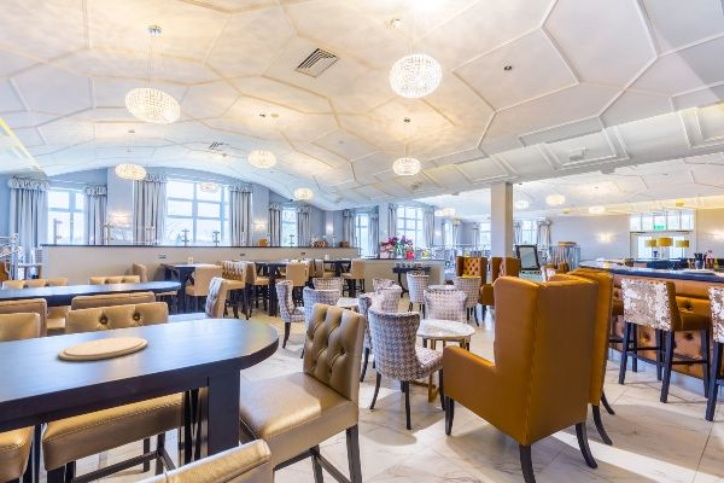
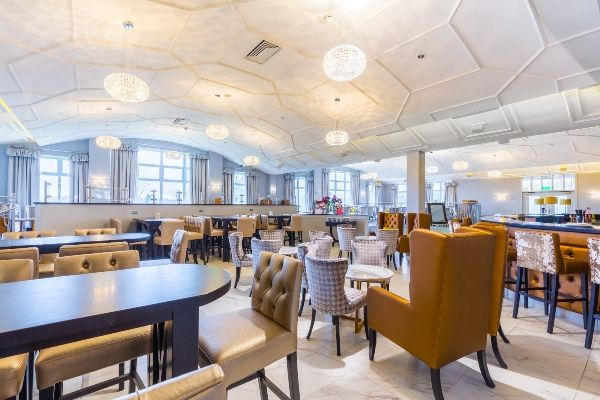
- plate [58,336,148,362]
